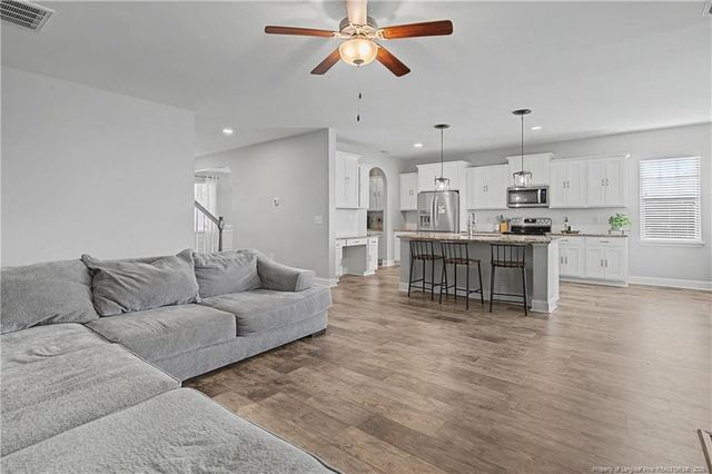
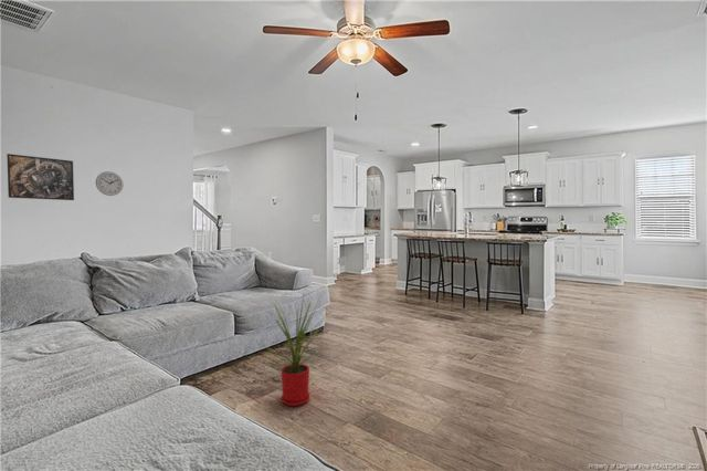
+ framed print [6,153,75,201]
+ wall clock [95,170,125,197]
+ house plant [255,294,334,407]
